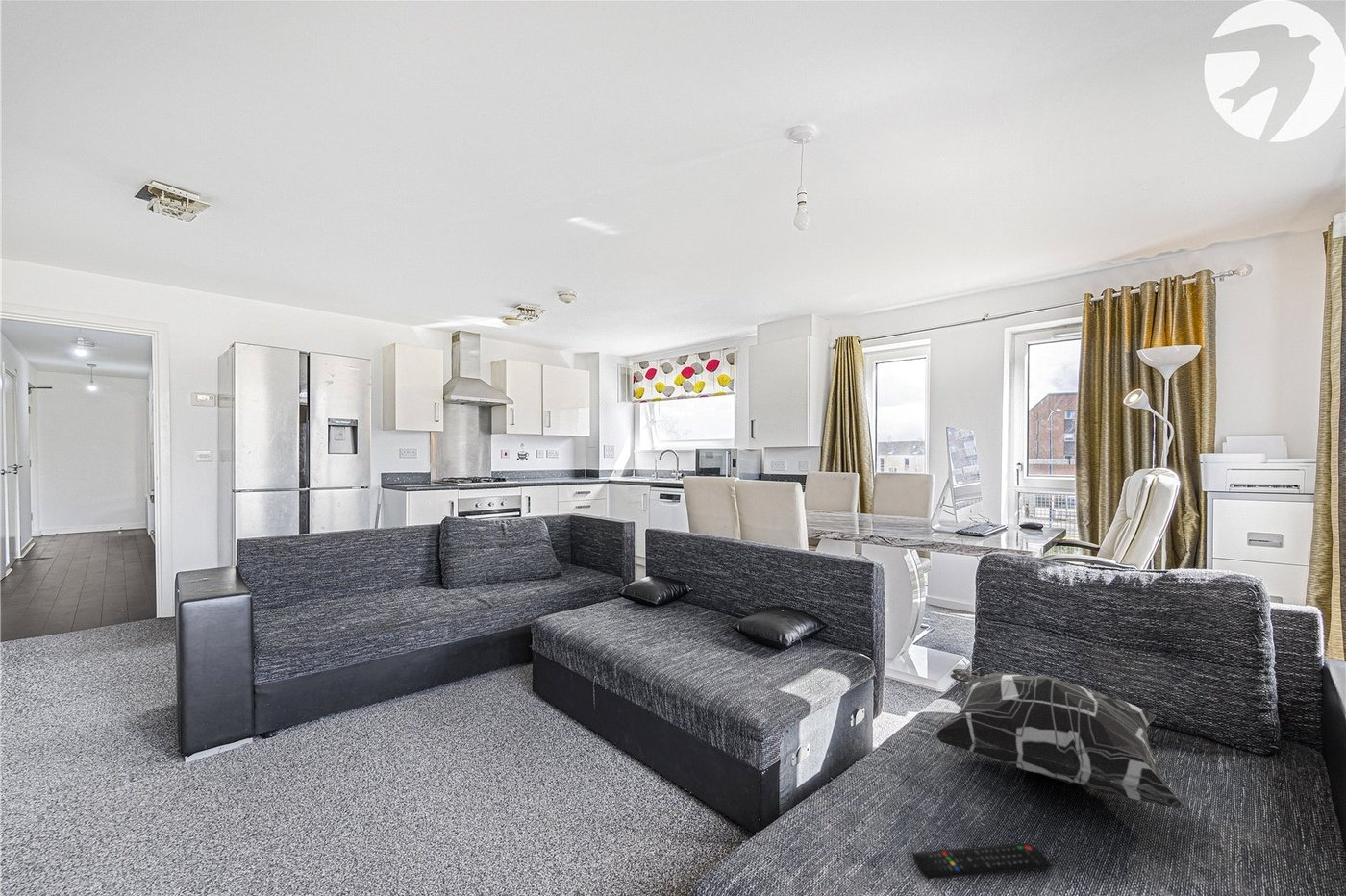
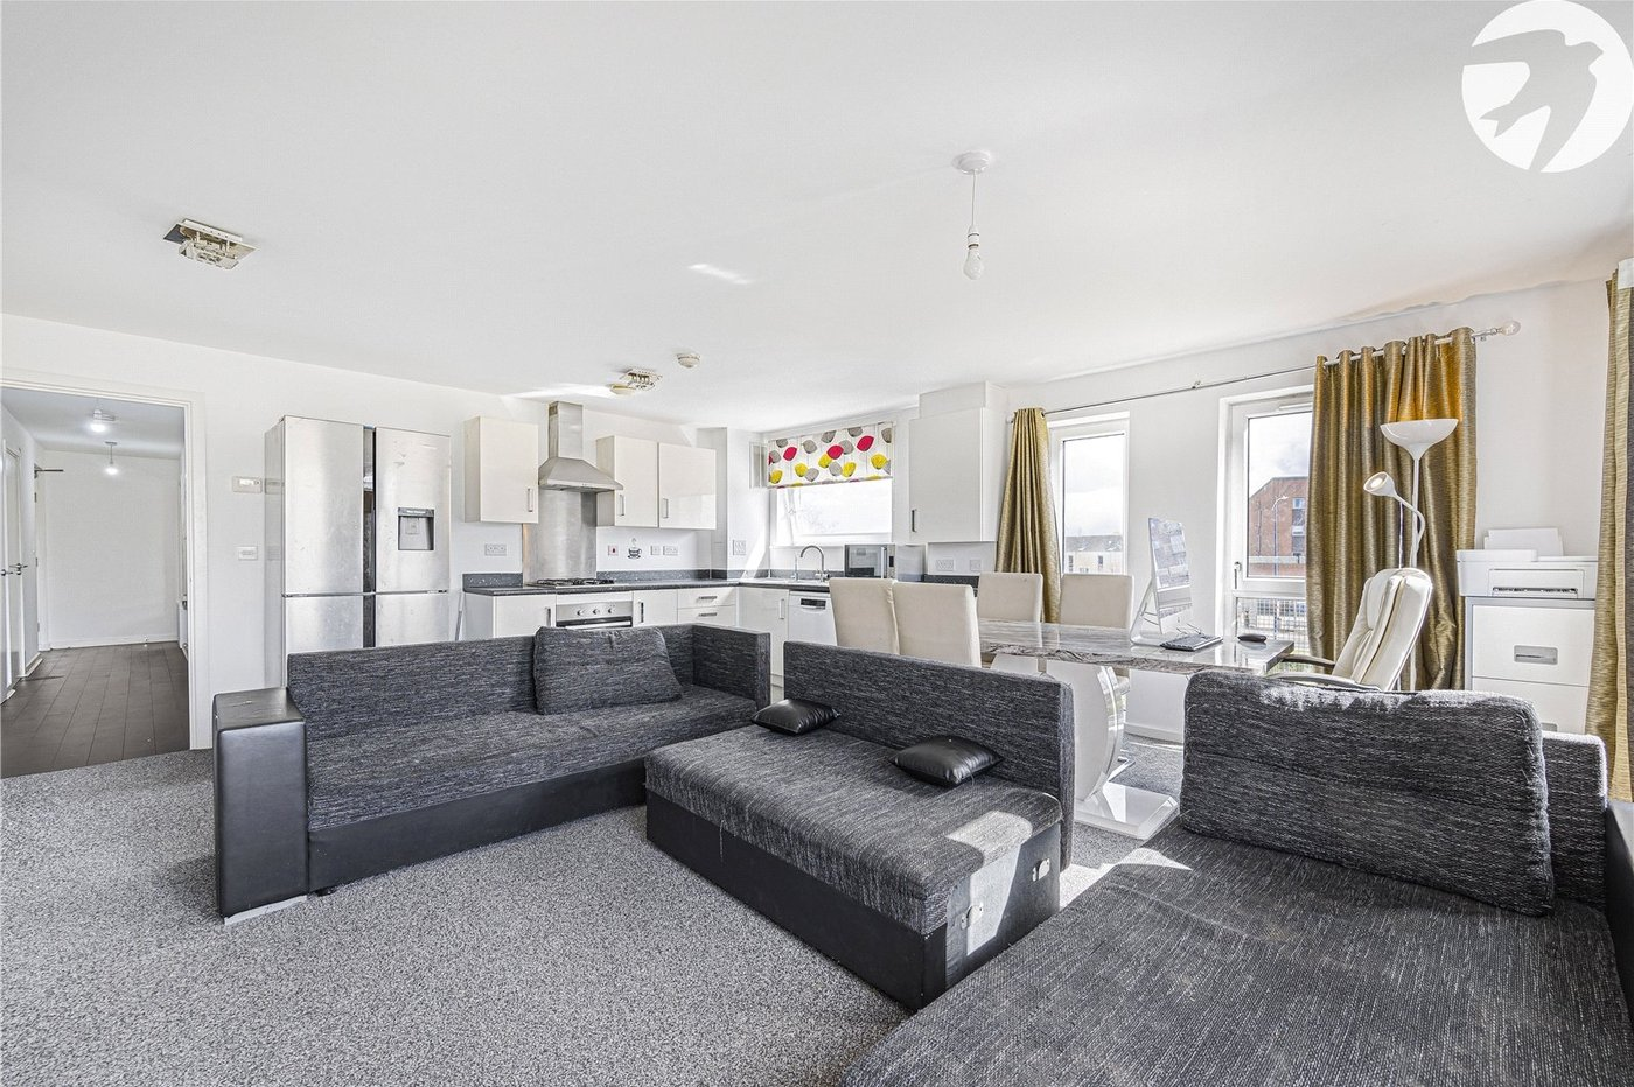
- decorative pillow [934,668,1186,809]
- remote control [911,842,1053,880]
